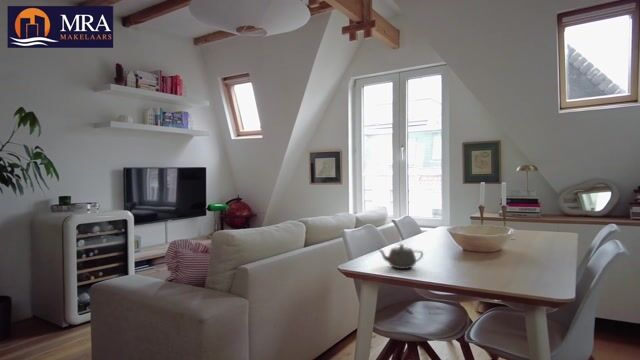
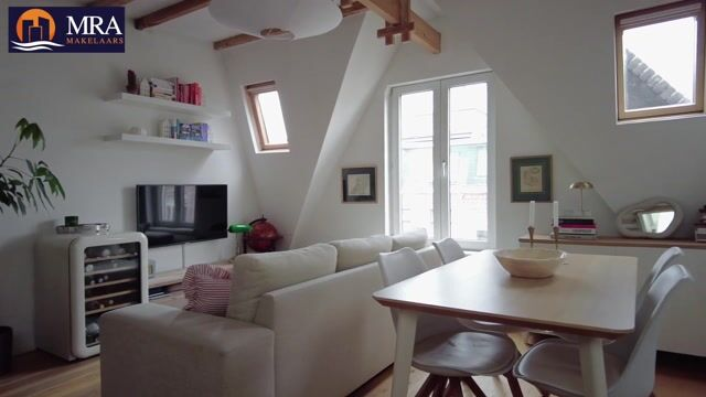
- teapot [377,243,424,270]
